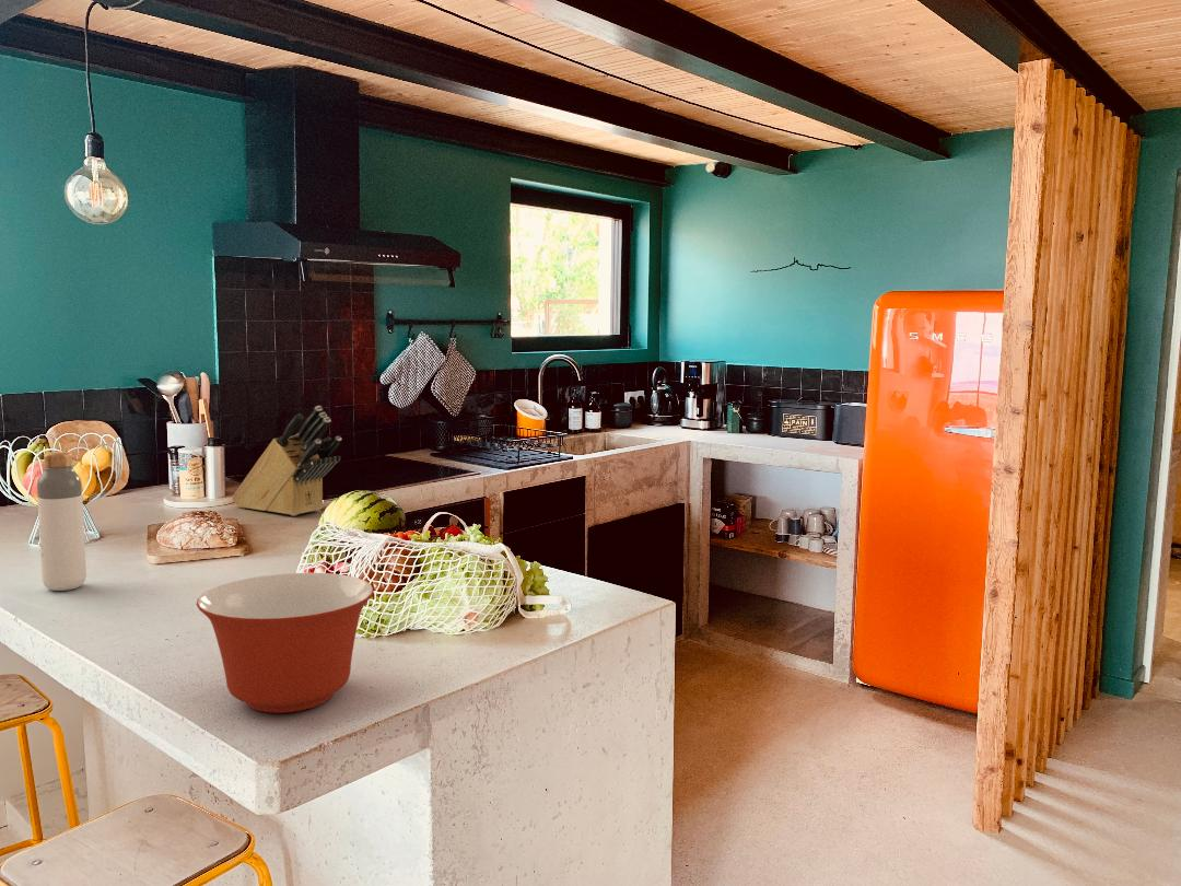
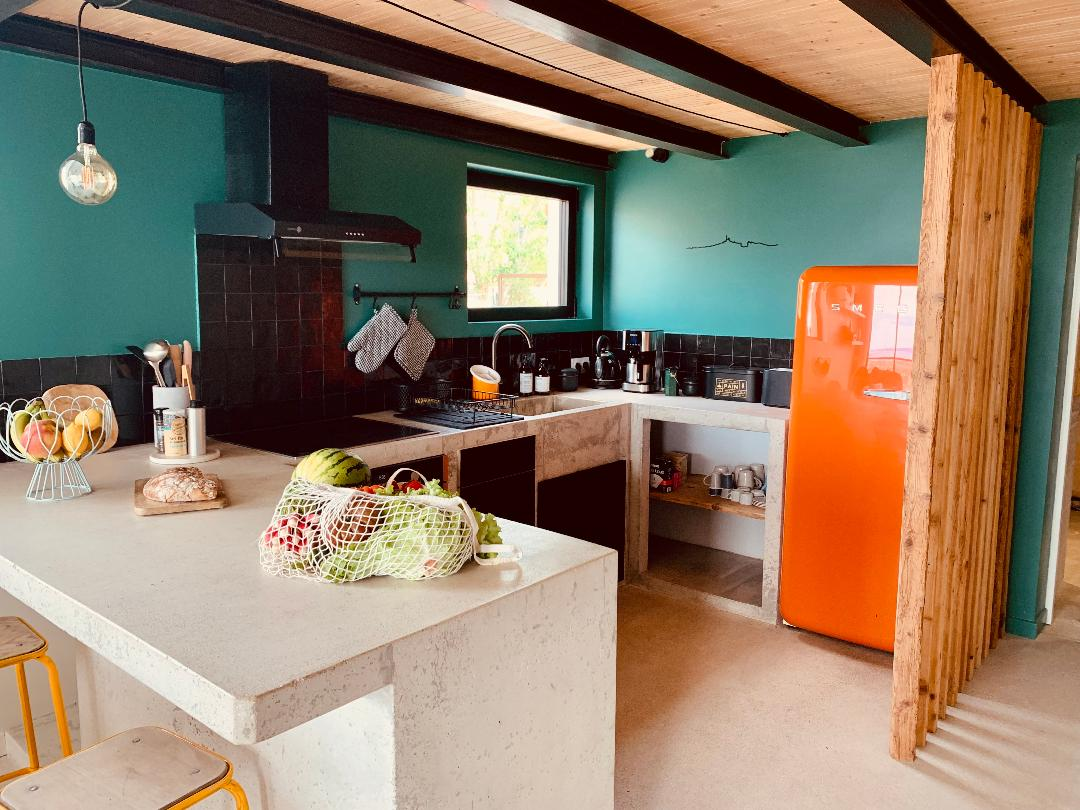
- bottle [36,451,87,592]
- knife block [231,405,342,516]
- mixing bowl [196,572,375,714]
